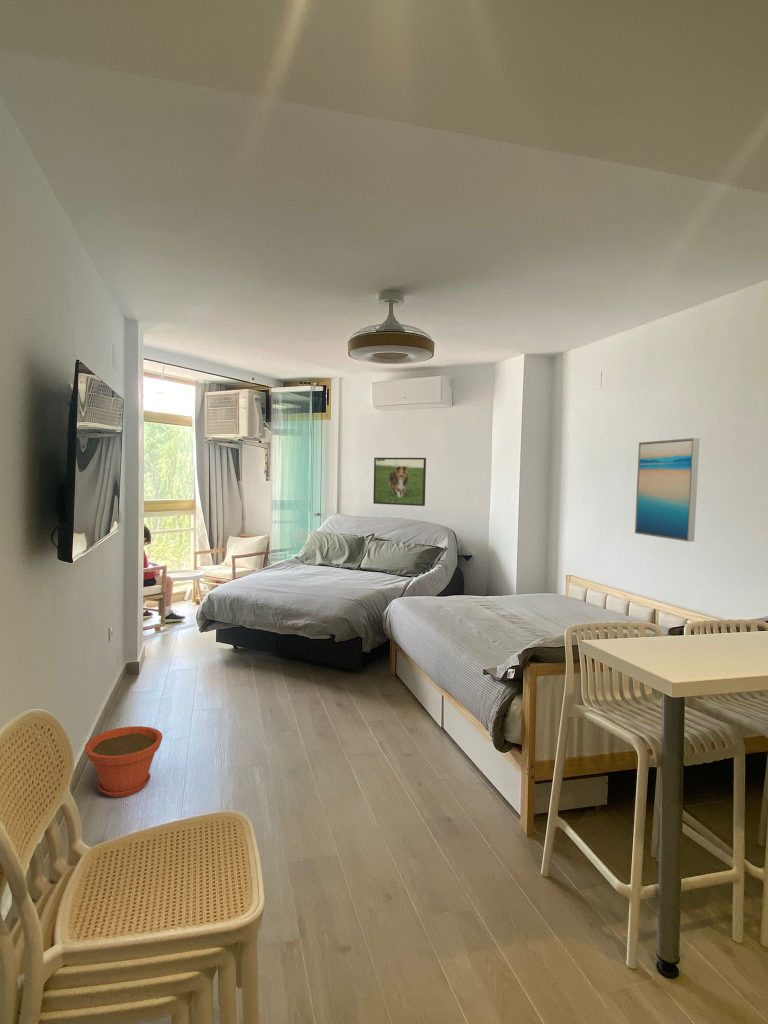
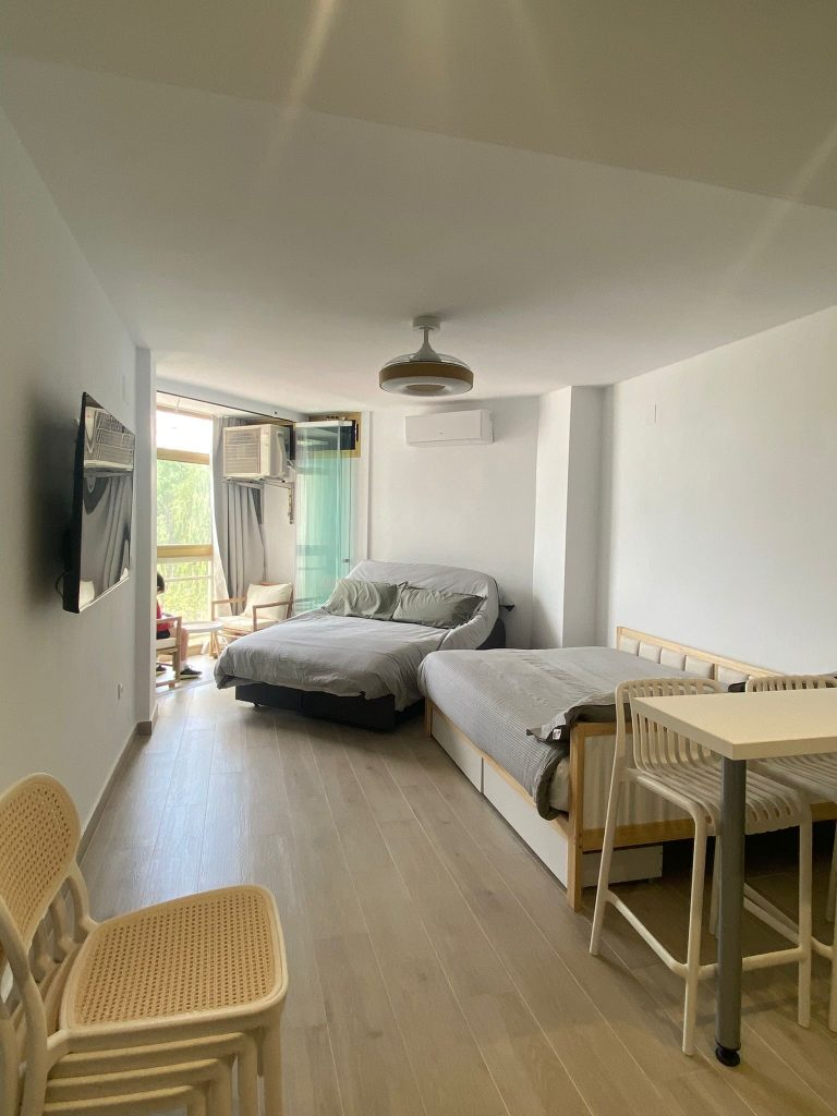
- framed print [372,457,427,507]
- plant pot [84,725,163,798]
- wall art [634,437,701,543]
